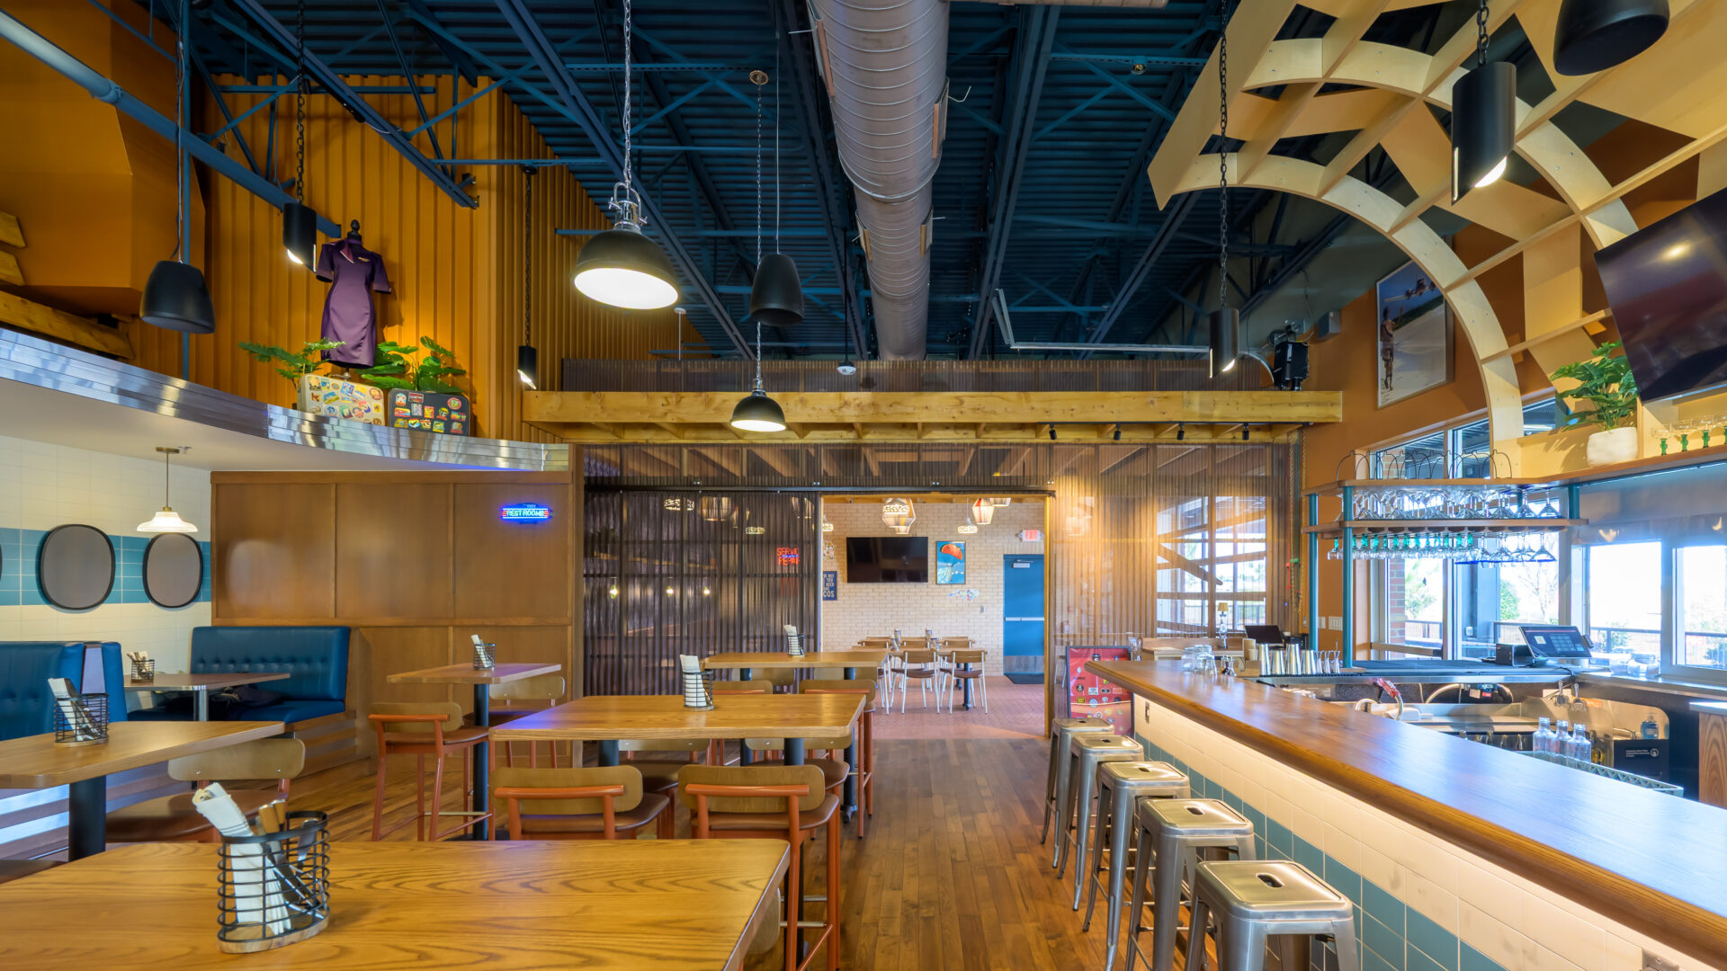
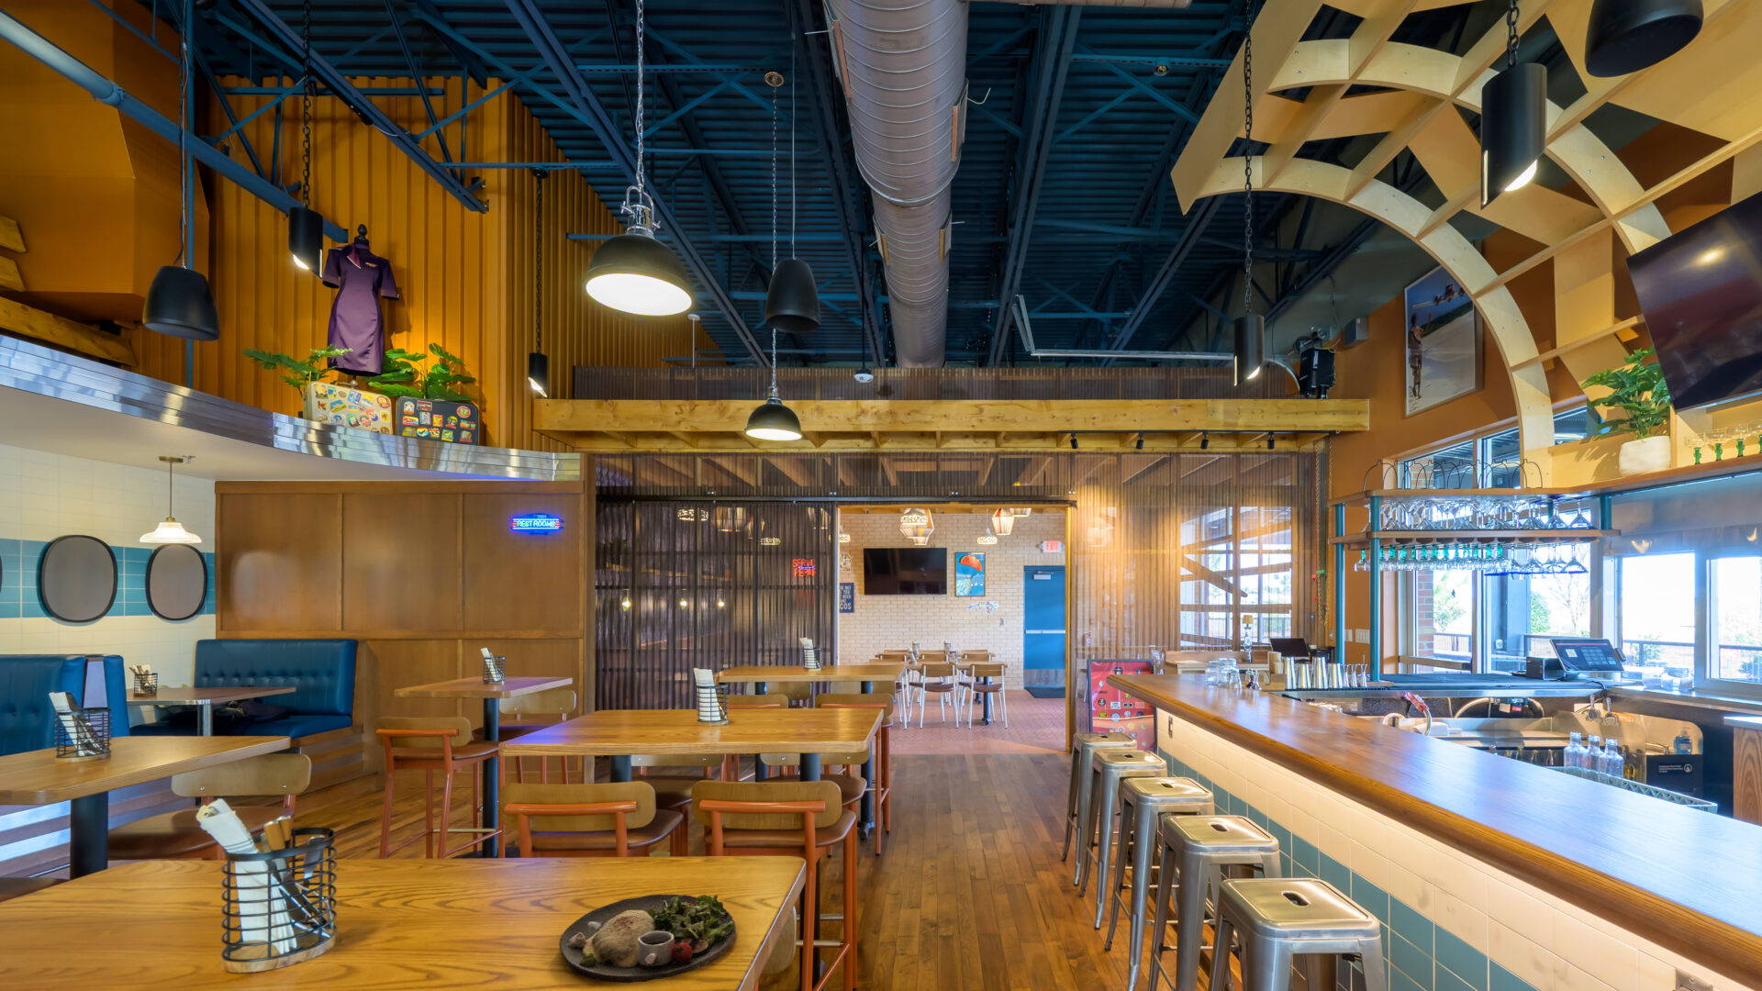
+ dinner plate [559,894,738,984]
